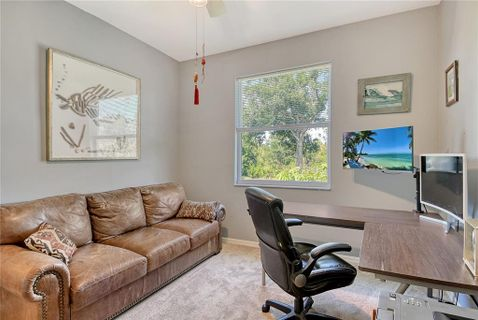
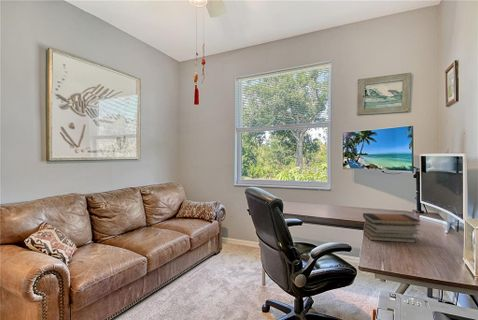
+ book stack [362,212,421,244]
